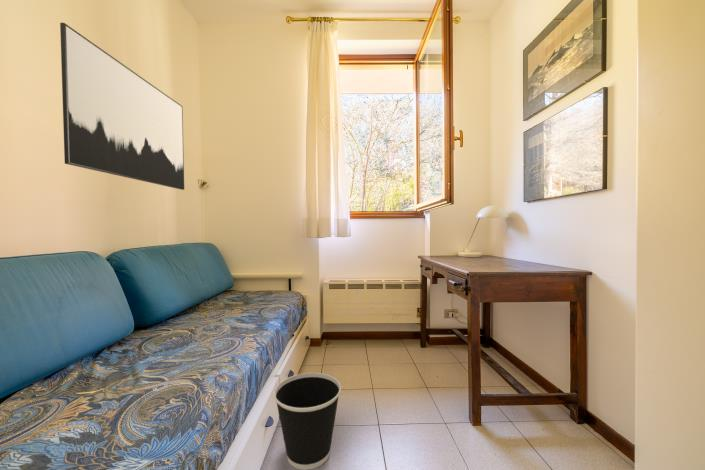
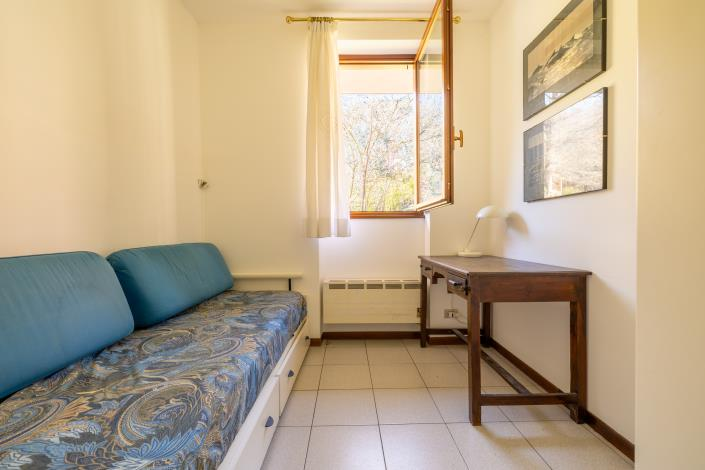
- wall art [59,22,185,191]
- wastebasket [273,372,342,470]
